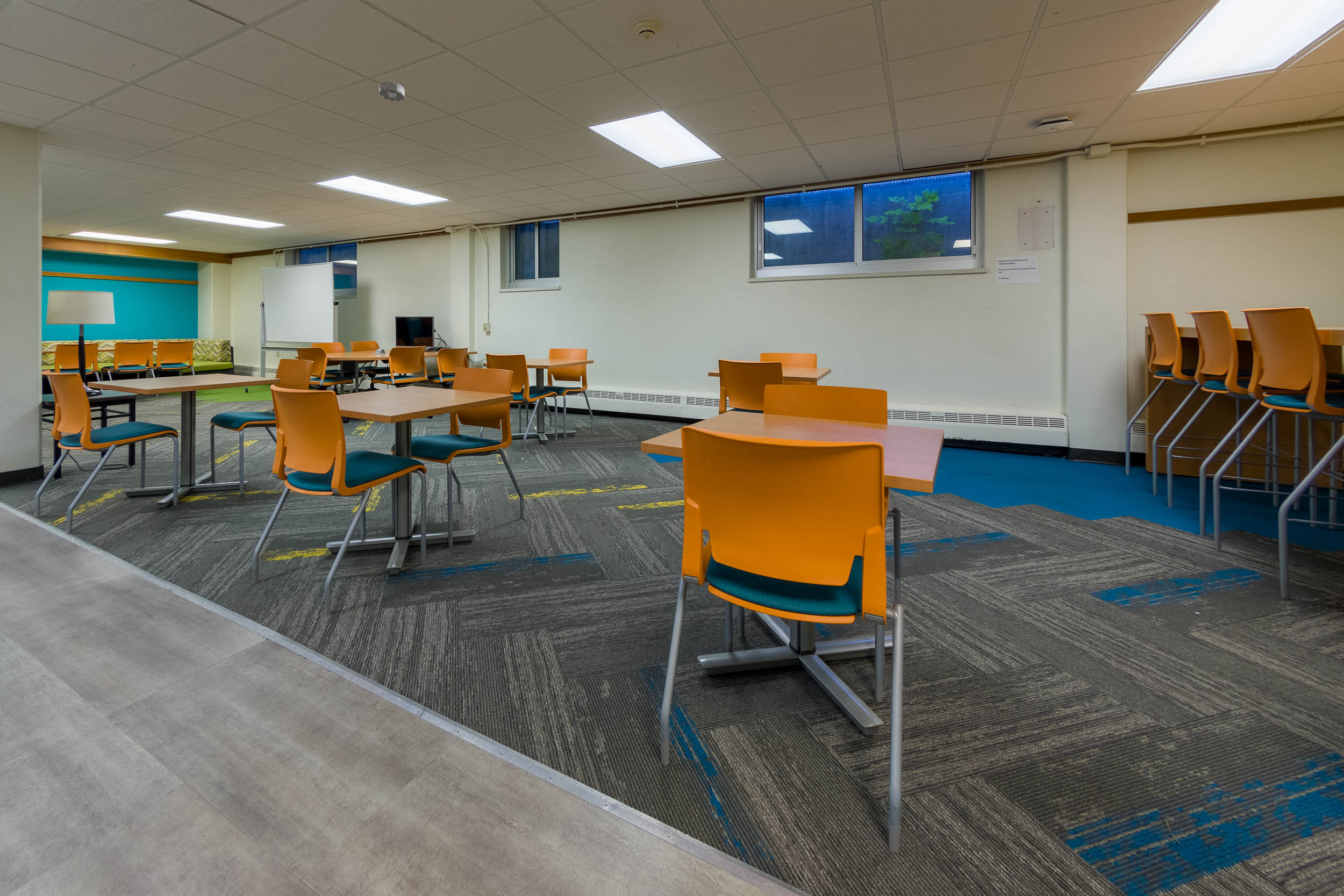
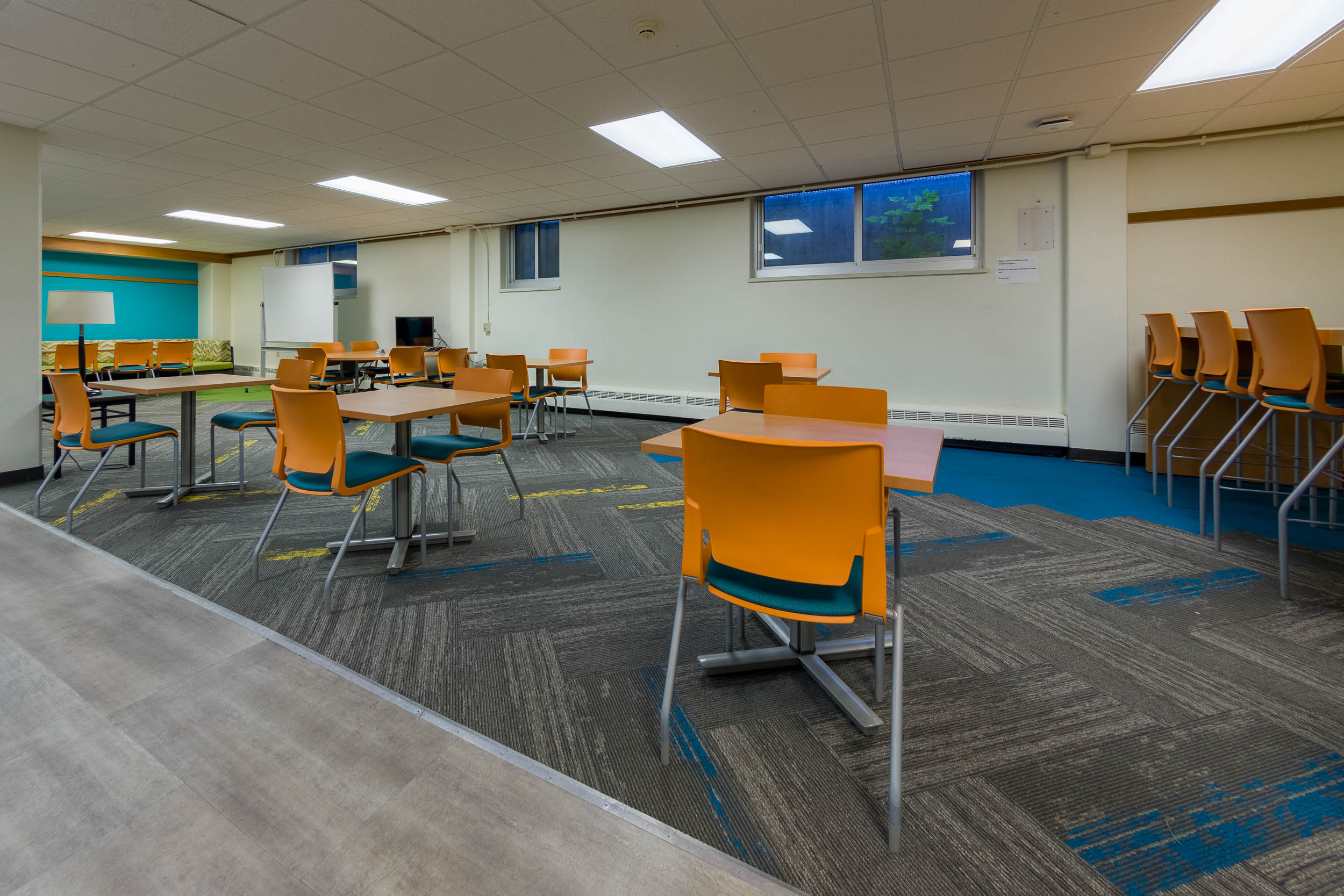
- smoke detector [378,80,405,102]
